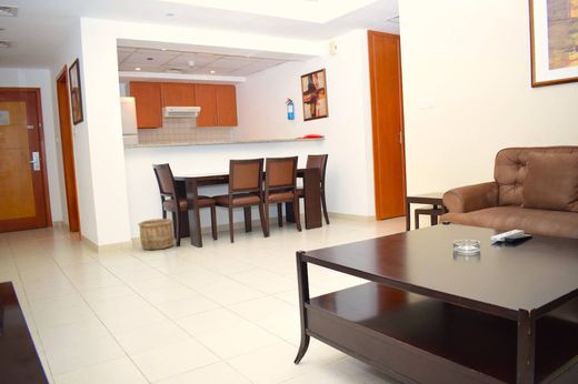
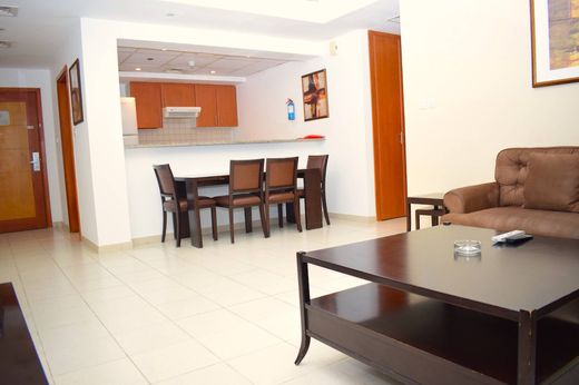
- wooden bucket [137,218,176,251]
